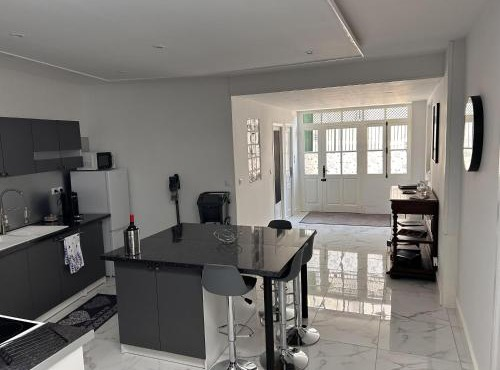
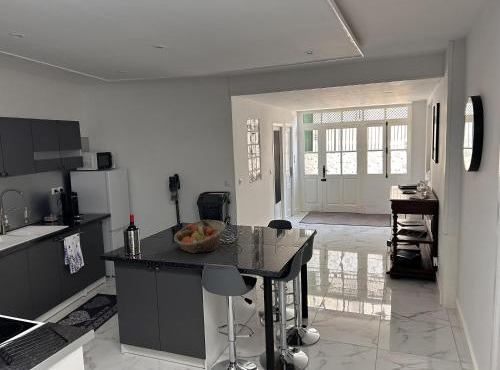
+ fruit basket [173,219,227,254]
